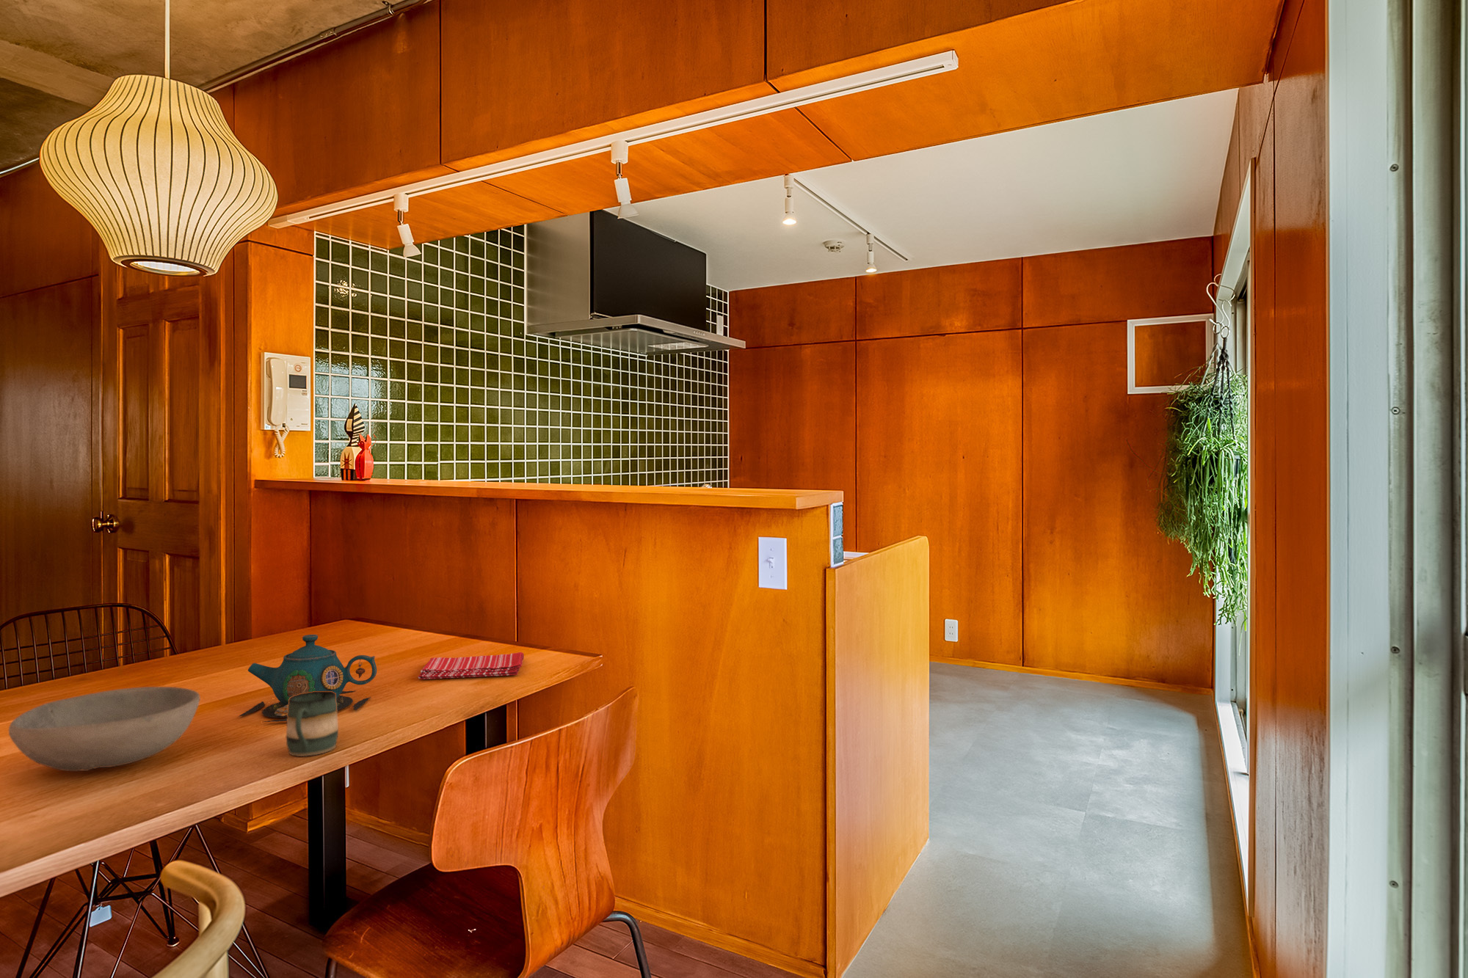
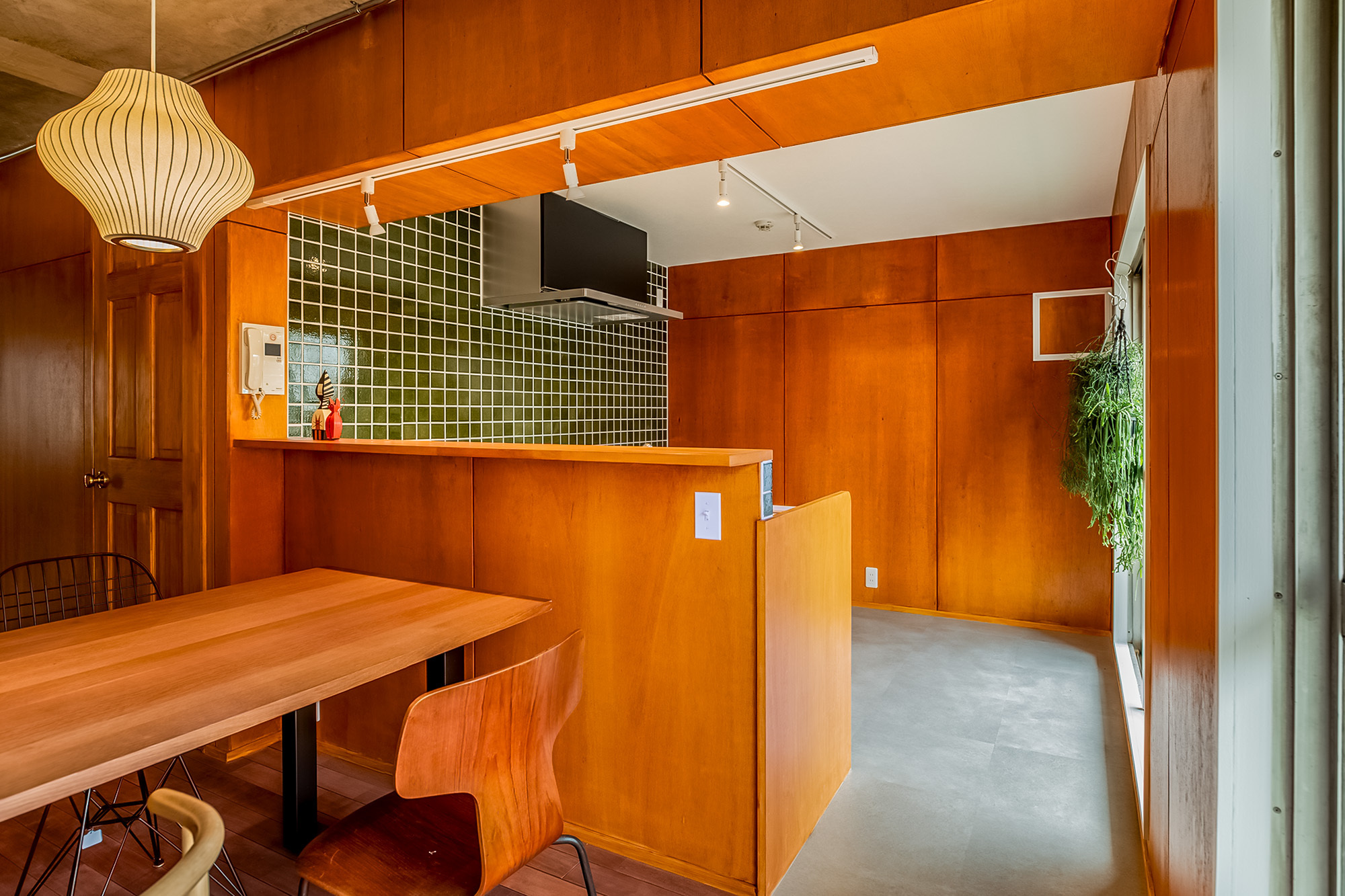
- teapot [237,634,378,723]
- dish towel [418,652,525,680]
- mug [285,691,339,758]
- bowl [8,685,201,772]
